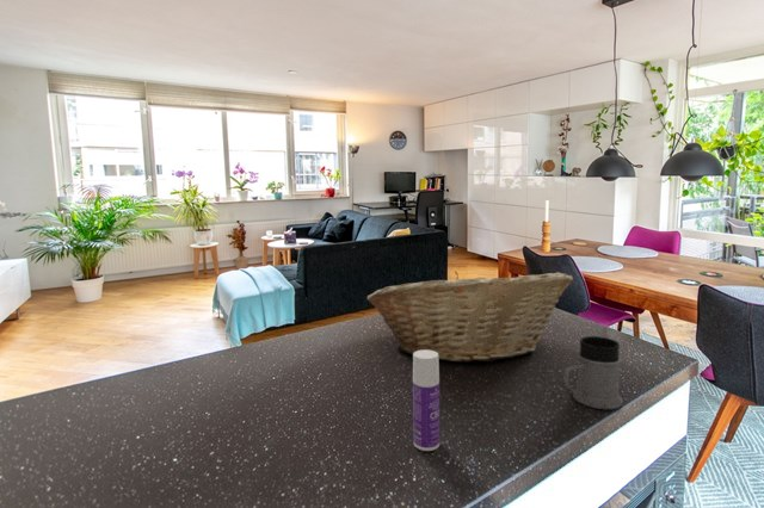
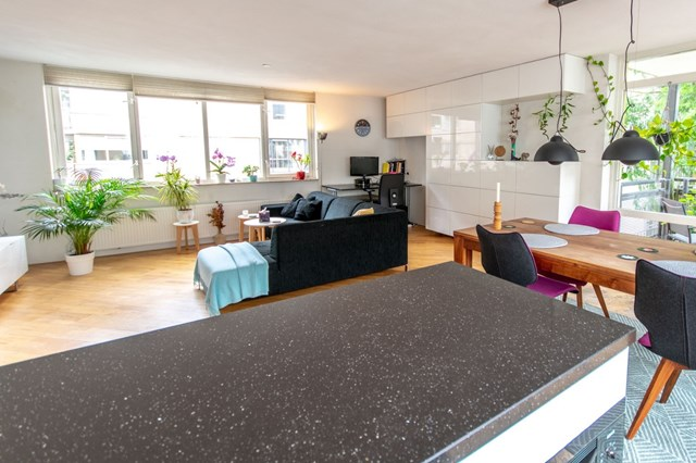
- fruit basket [366,270,574,364]
- bottle [412,349,440,452]
- mug [563,335,624,410]
